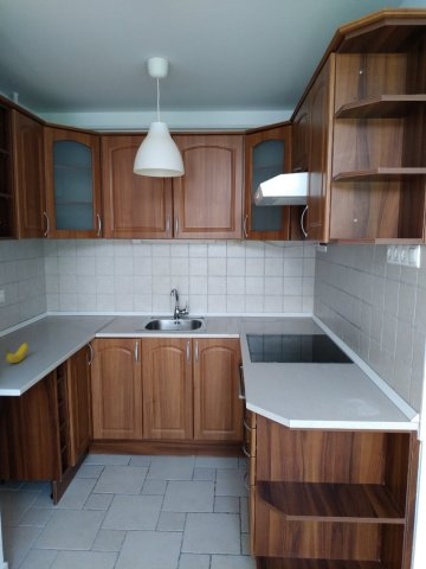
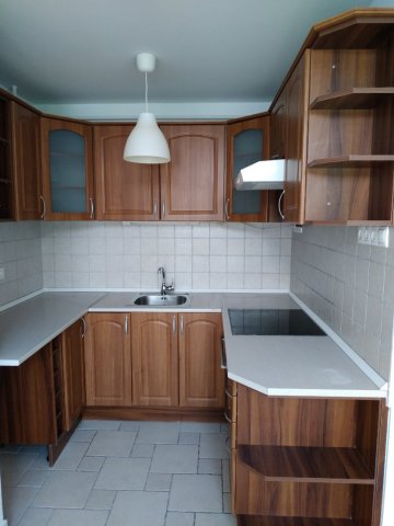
- banana [5,341,28,364]
